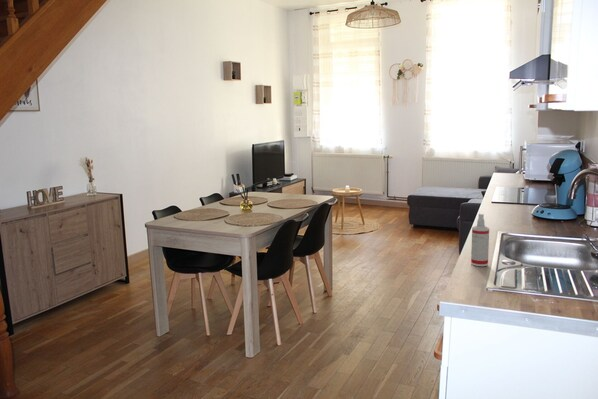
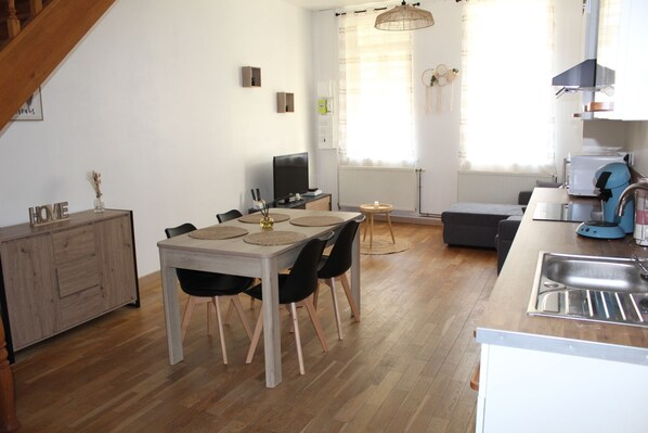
- spray bottle [470,213,490,267]
